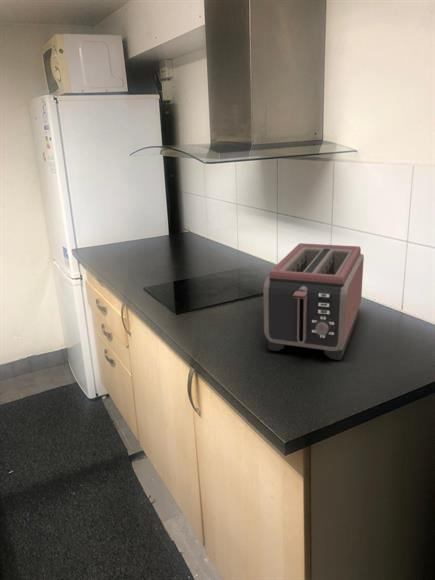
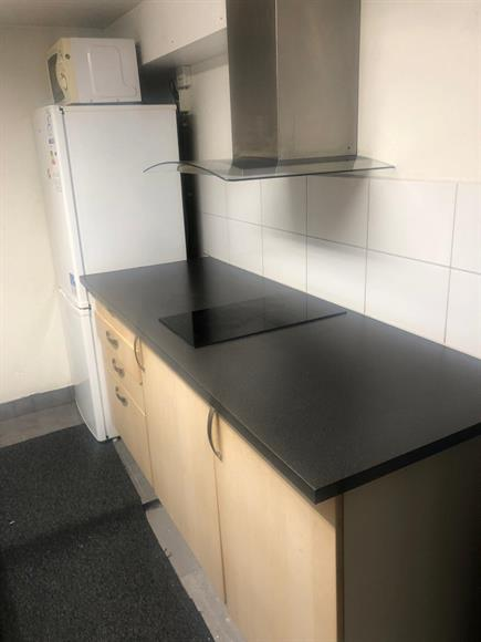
- toaster [262,242,365,361]
